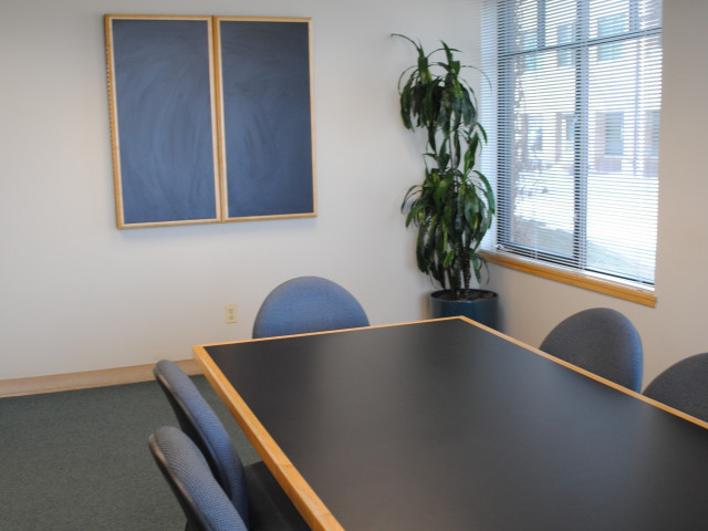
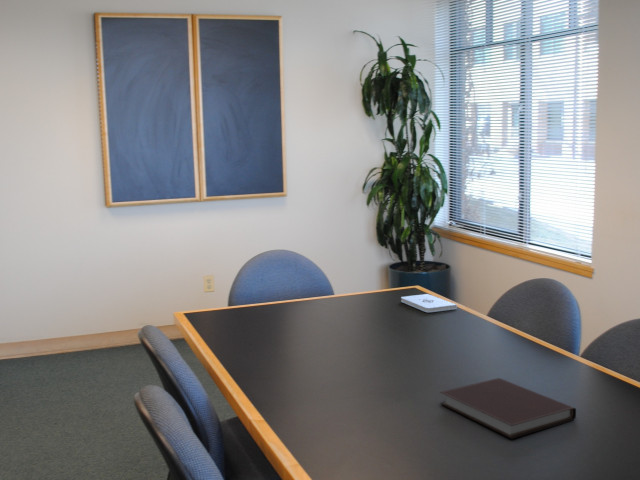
+ notebook [439,377,577,440]
+ notepad [400,293,458,313]
